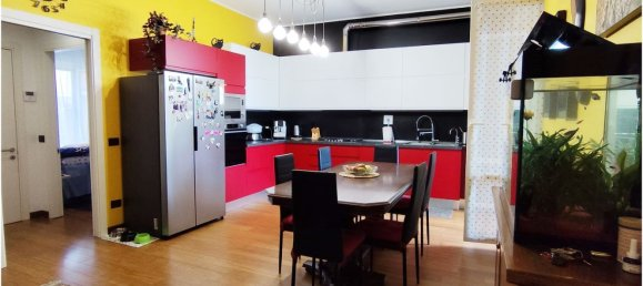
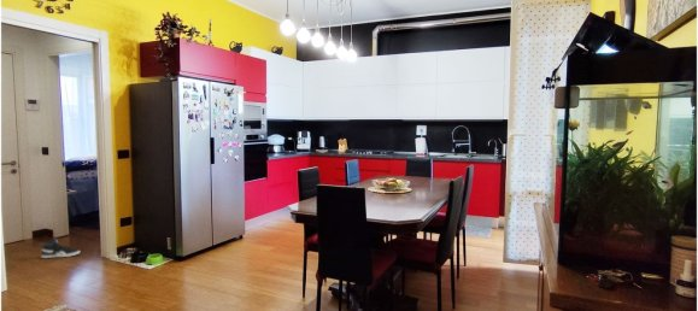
+ sneaker [40,237,81,259]
